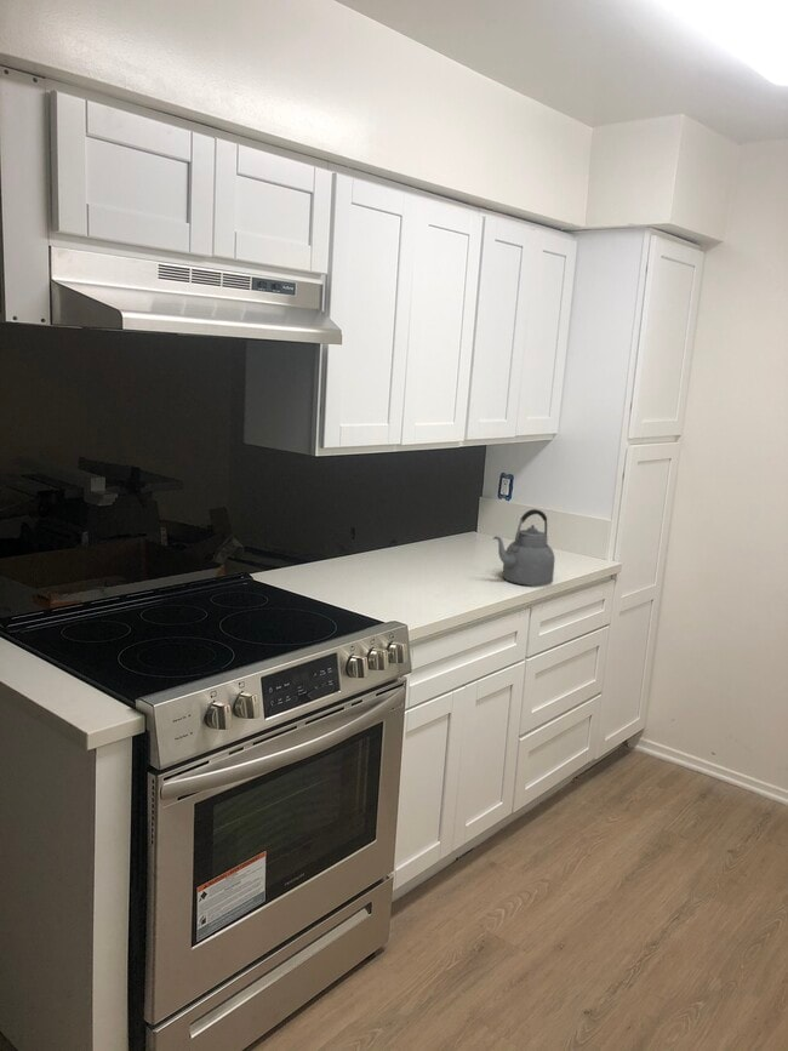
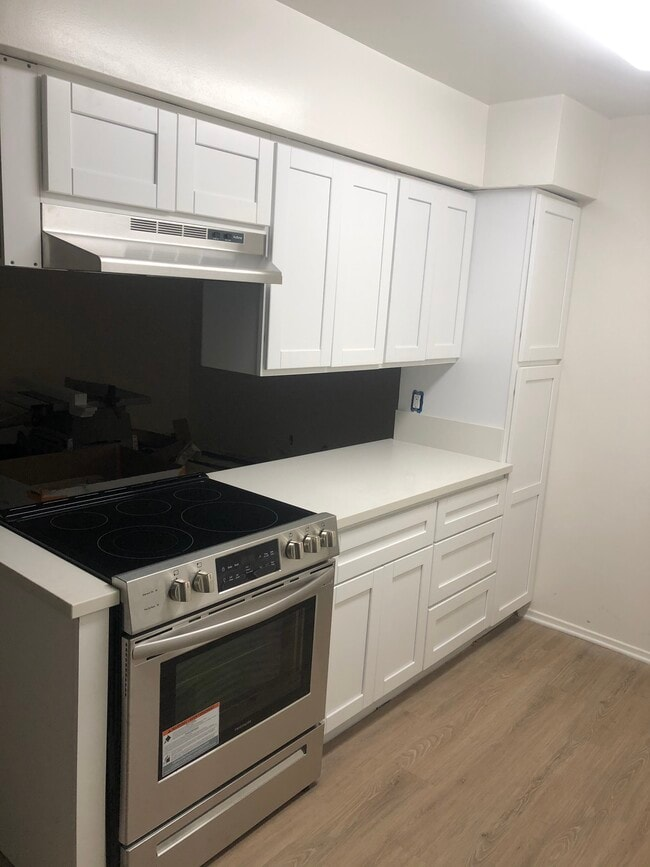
- kettle [492,508,556,587]
